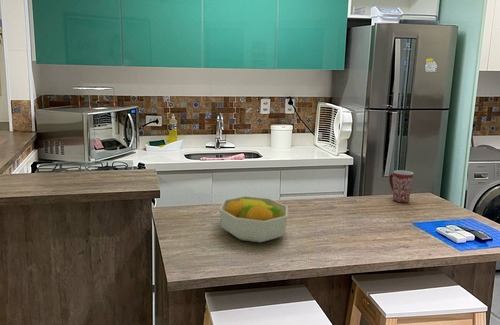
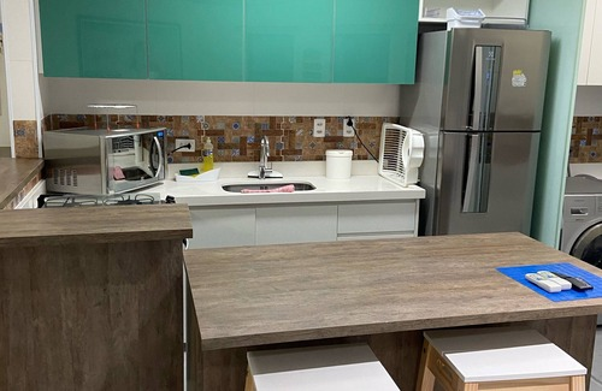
- mug [388,169,415,203]
- fruit bowl [218,195,289,244]
